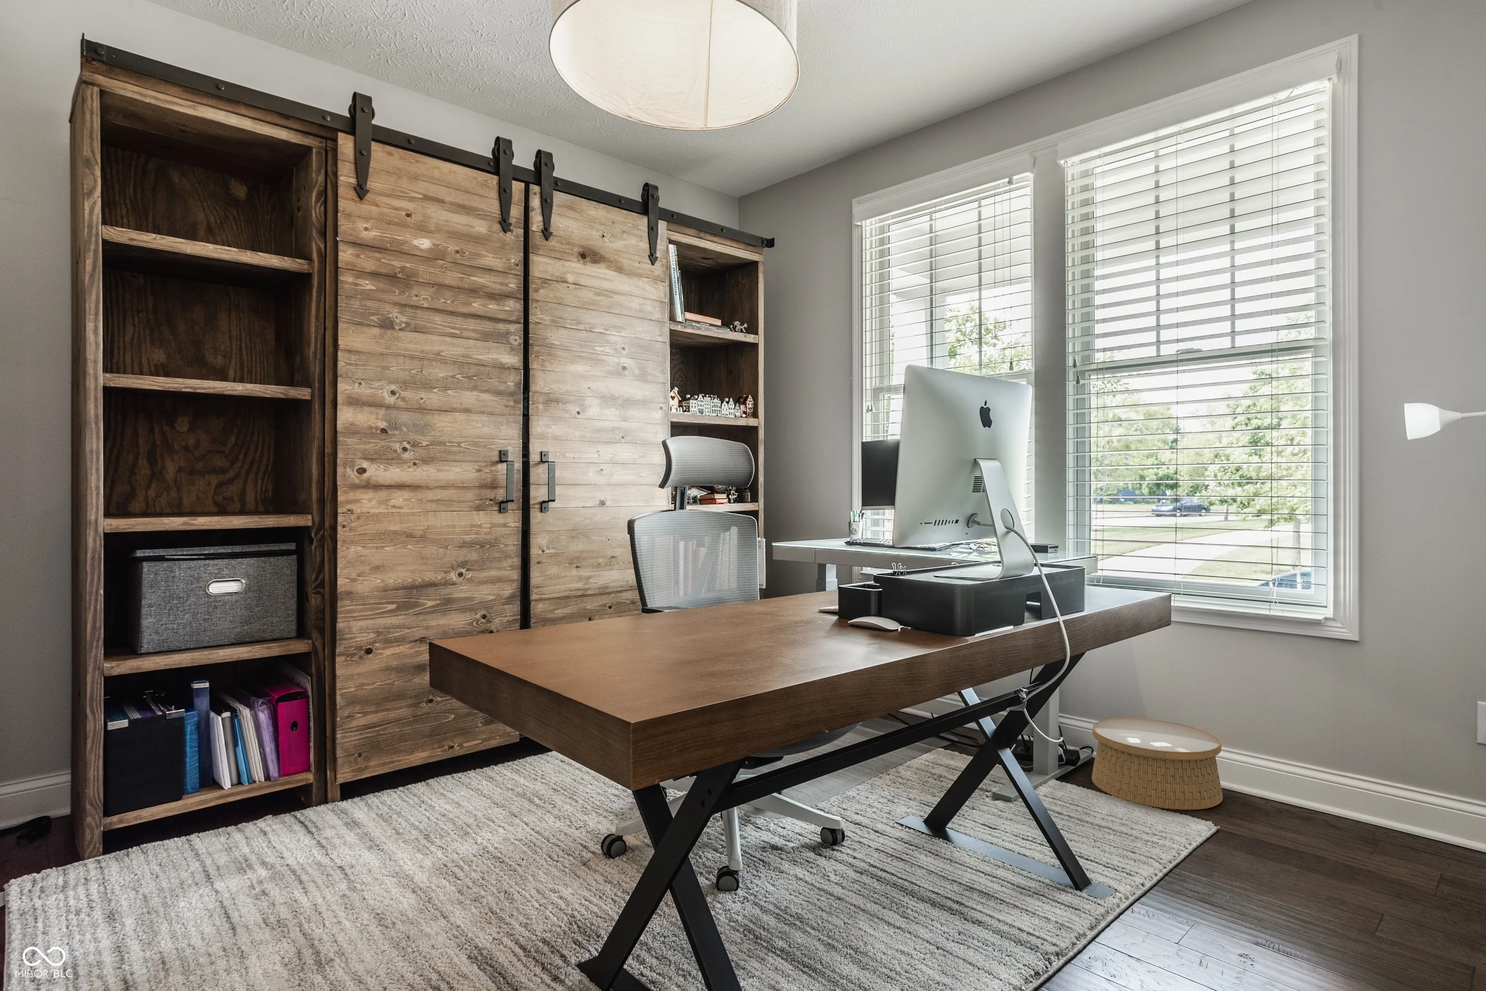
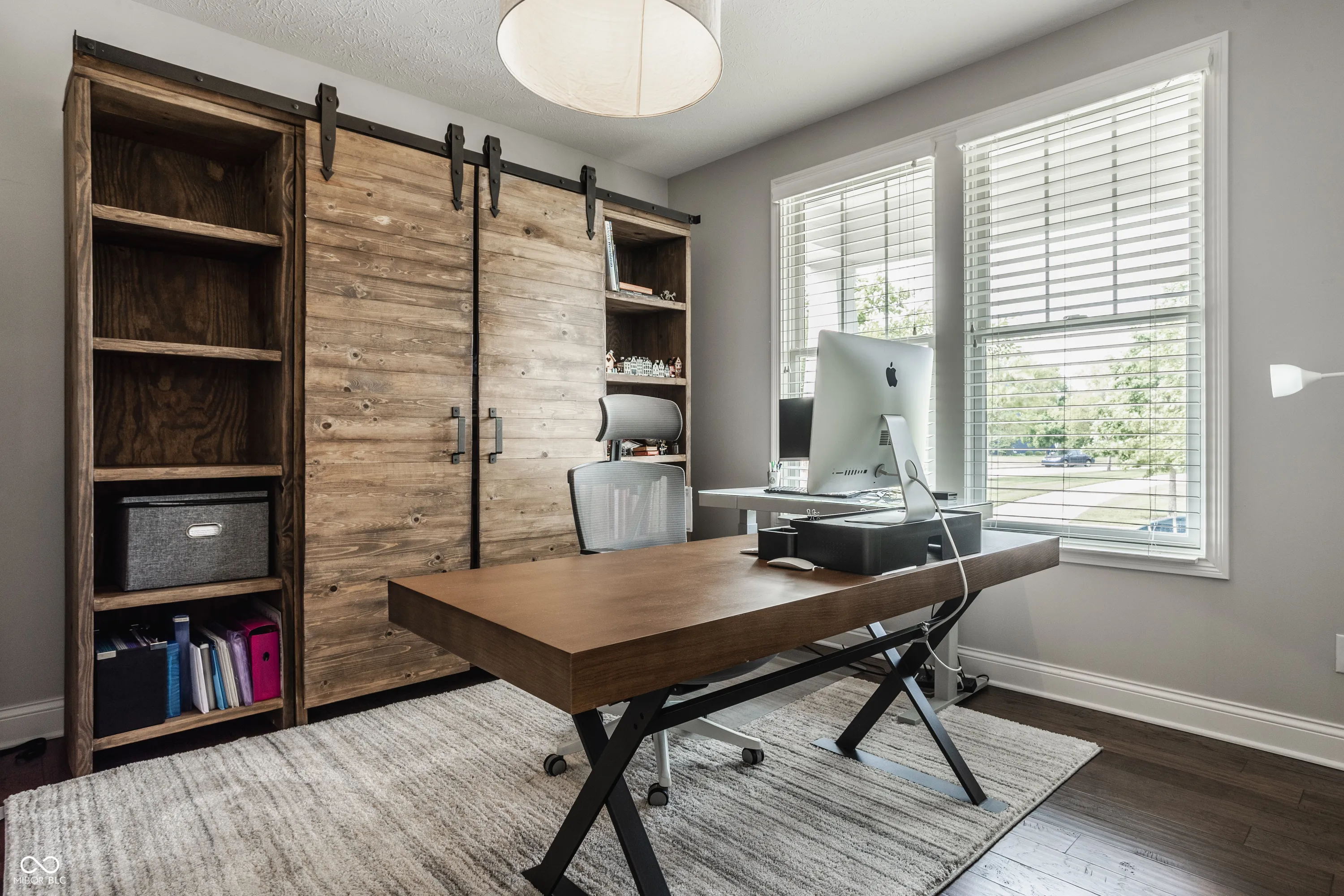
- woven basket [1091,718,1224,811]
